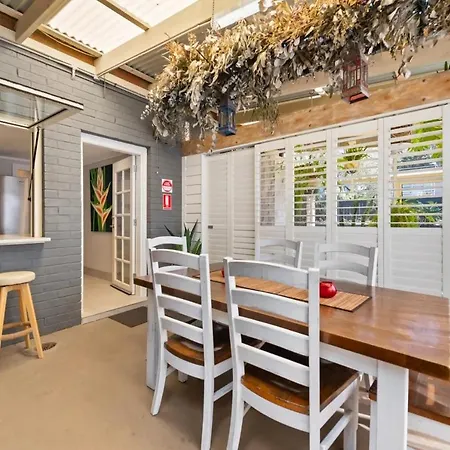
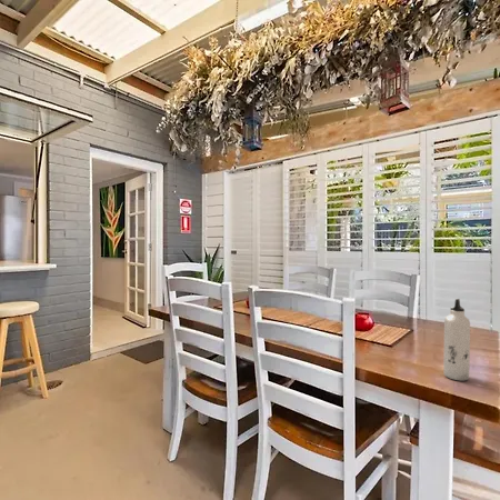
+ water bottle [442,298,471,382]
